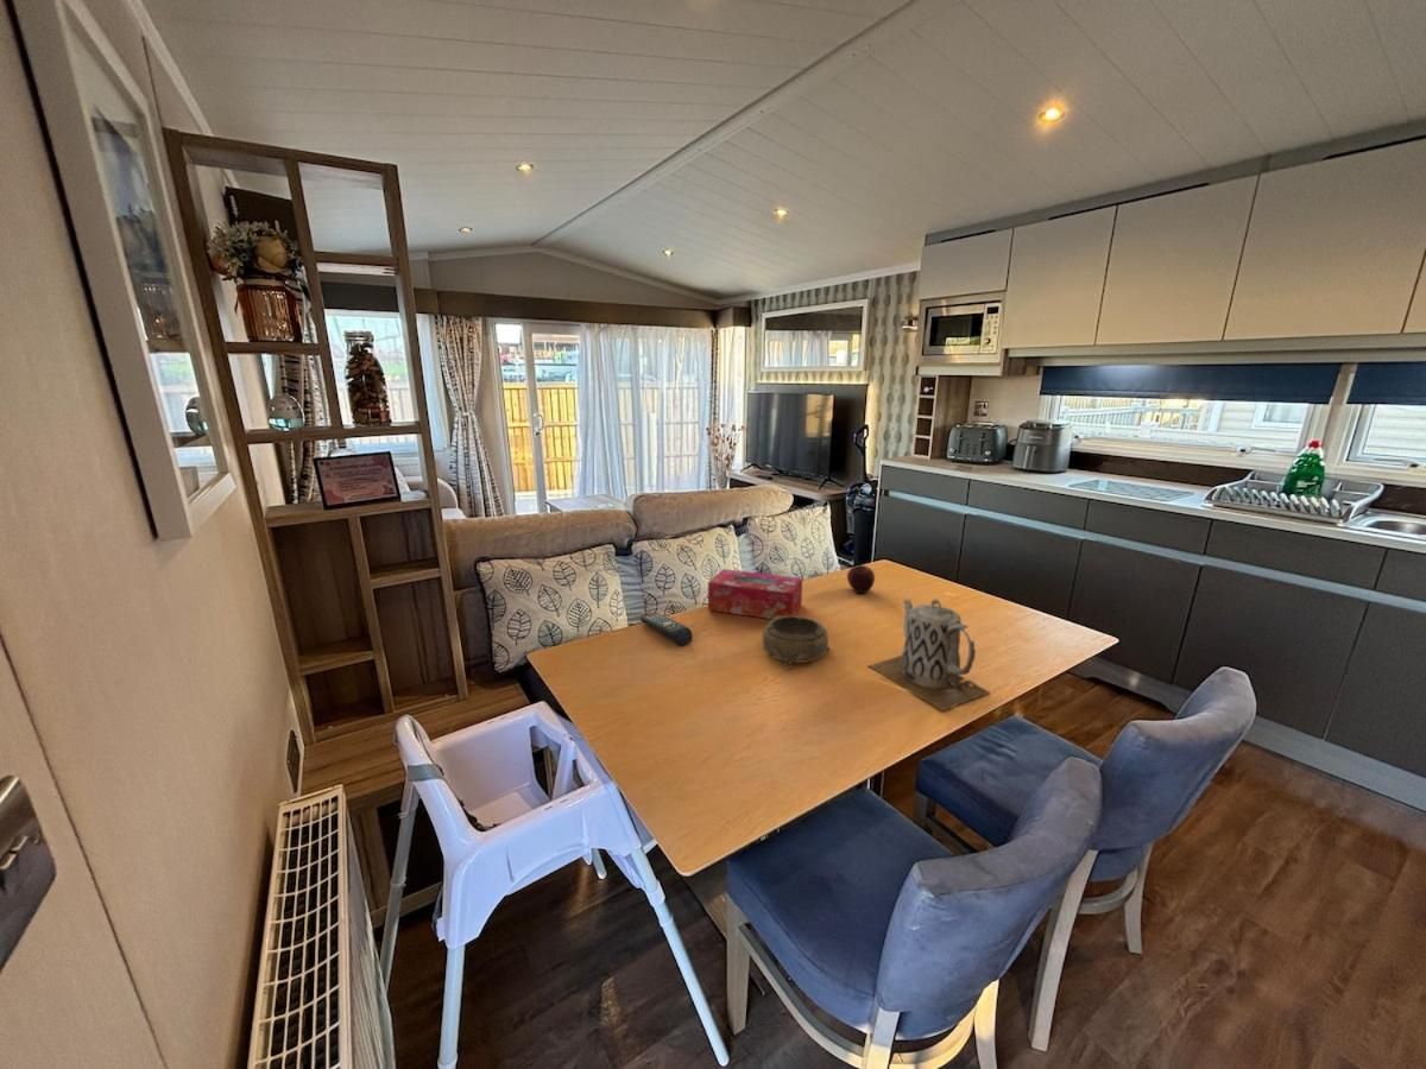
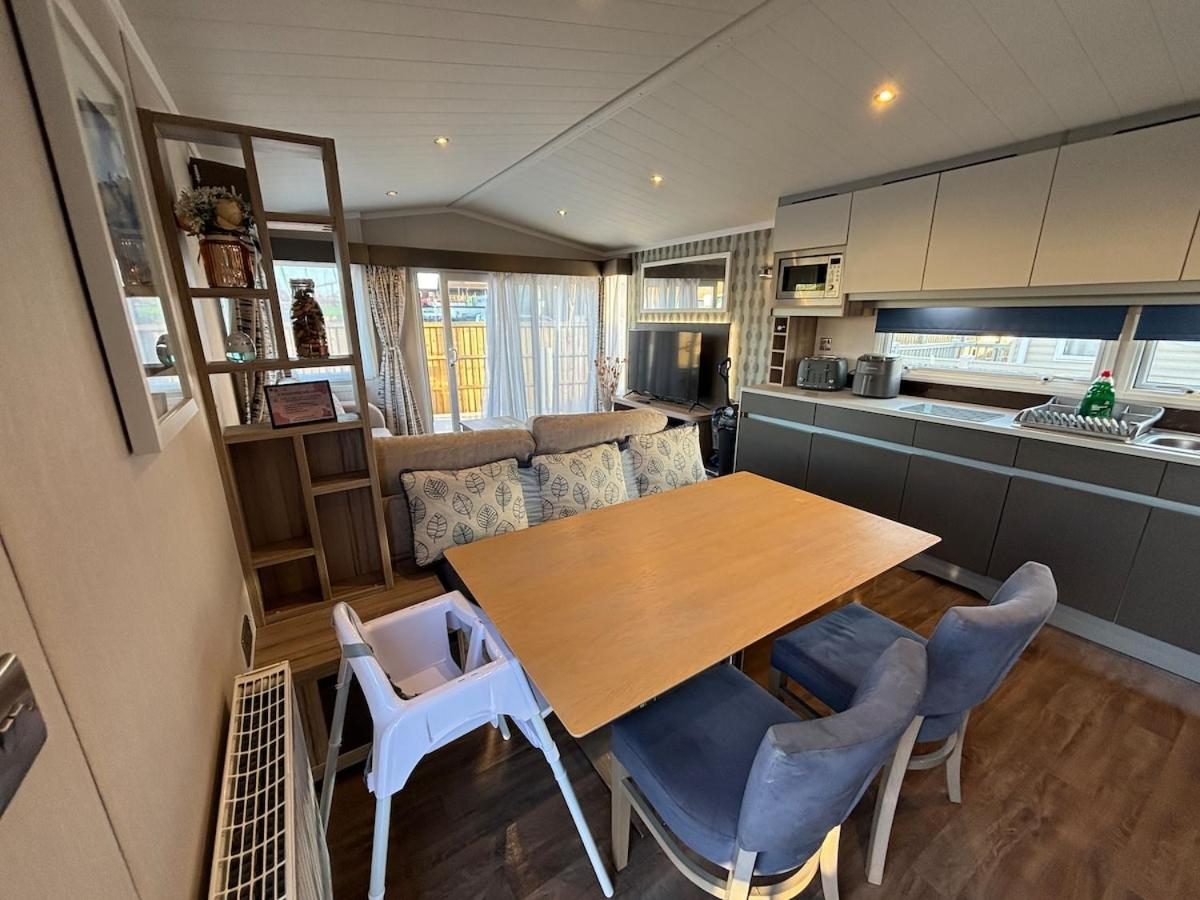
- fruit [846,564,876,594]
- remote control [639,612,694,646]
- tissue box [707,568,803,620]
- decorative bowl [762,615,831,670]
- teapot [866,597,991,711]
